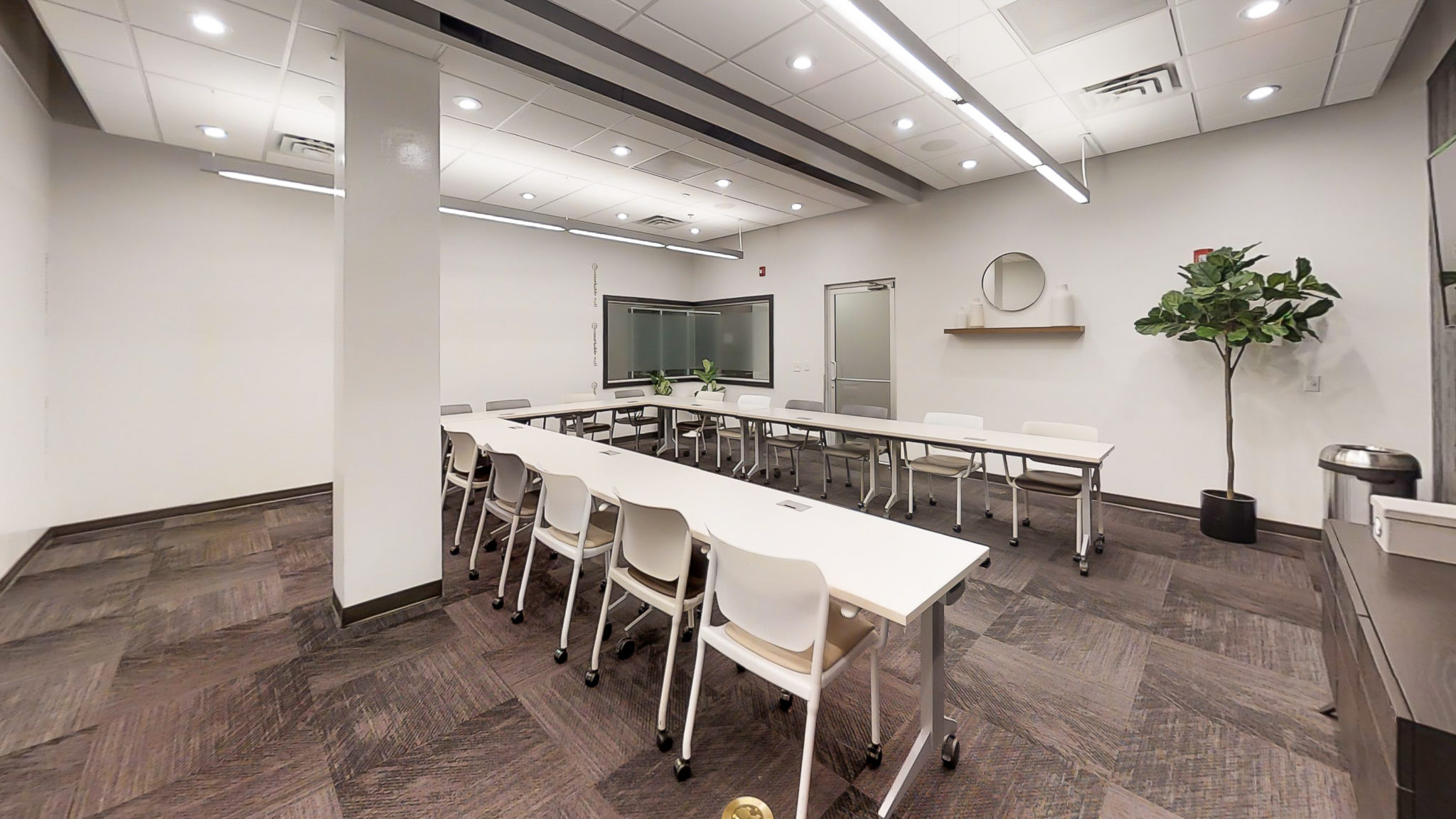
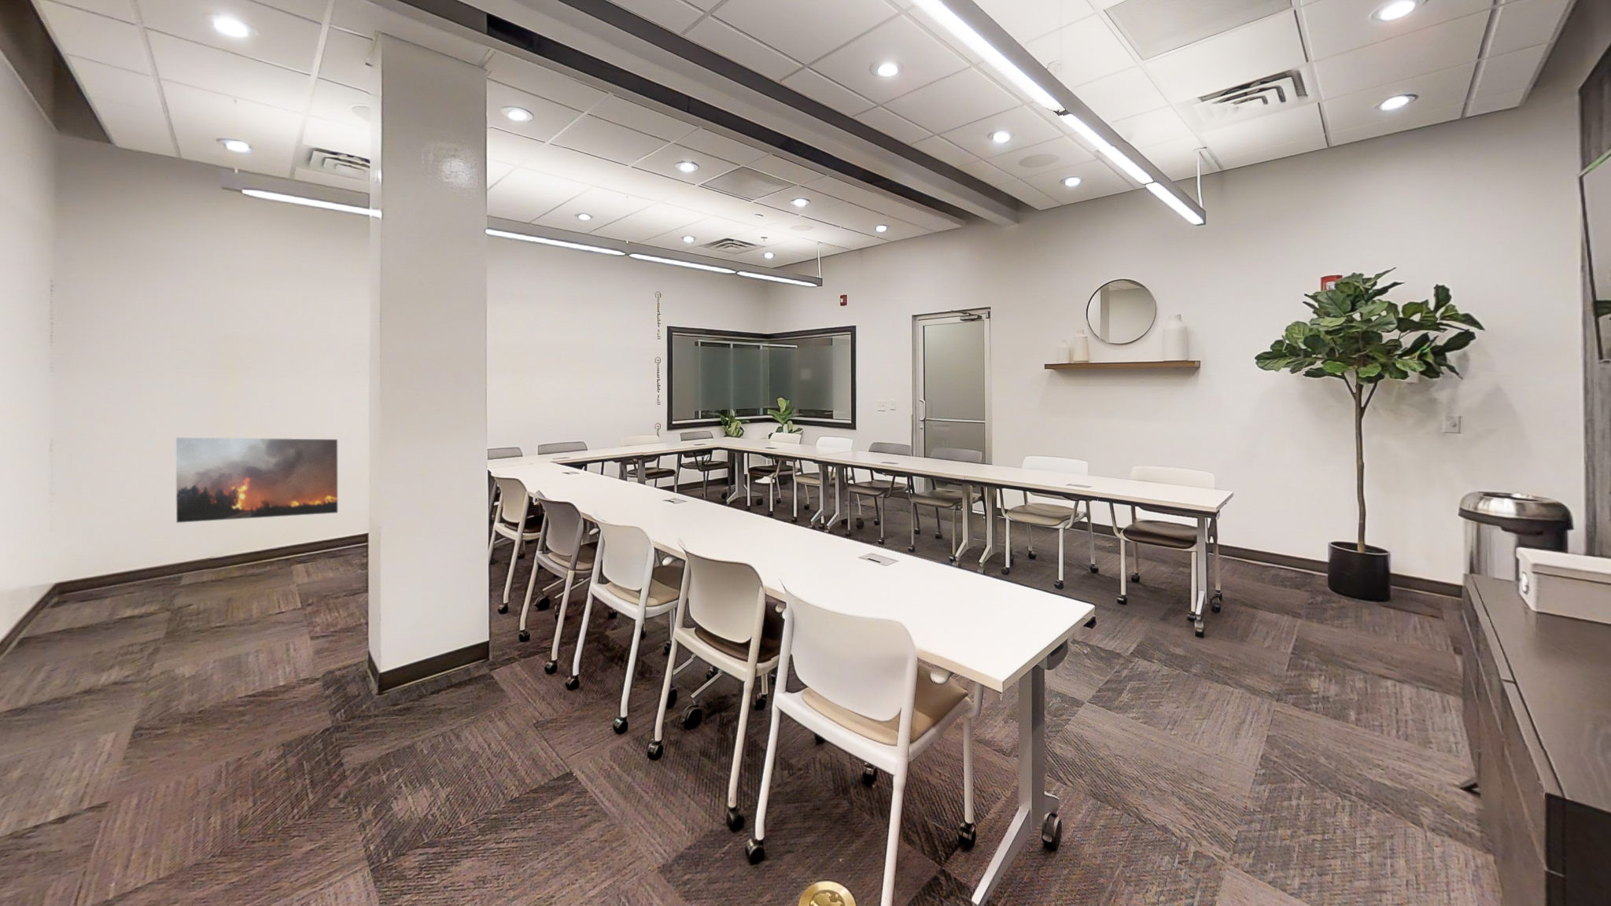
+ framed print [175,437,339,523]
